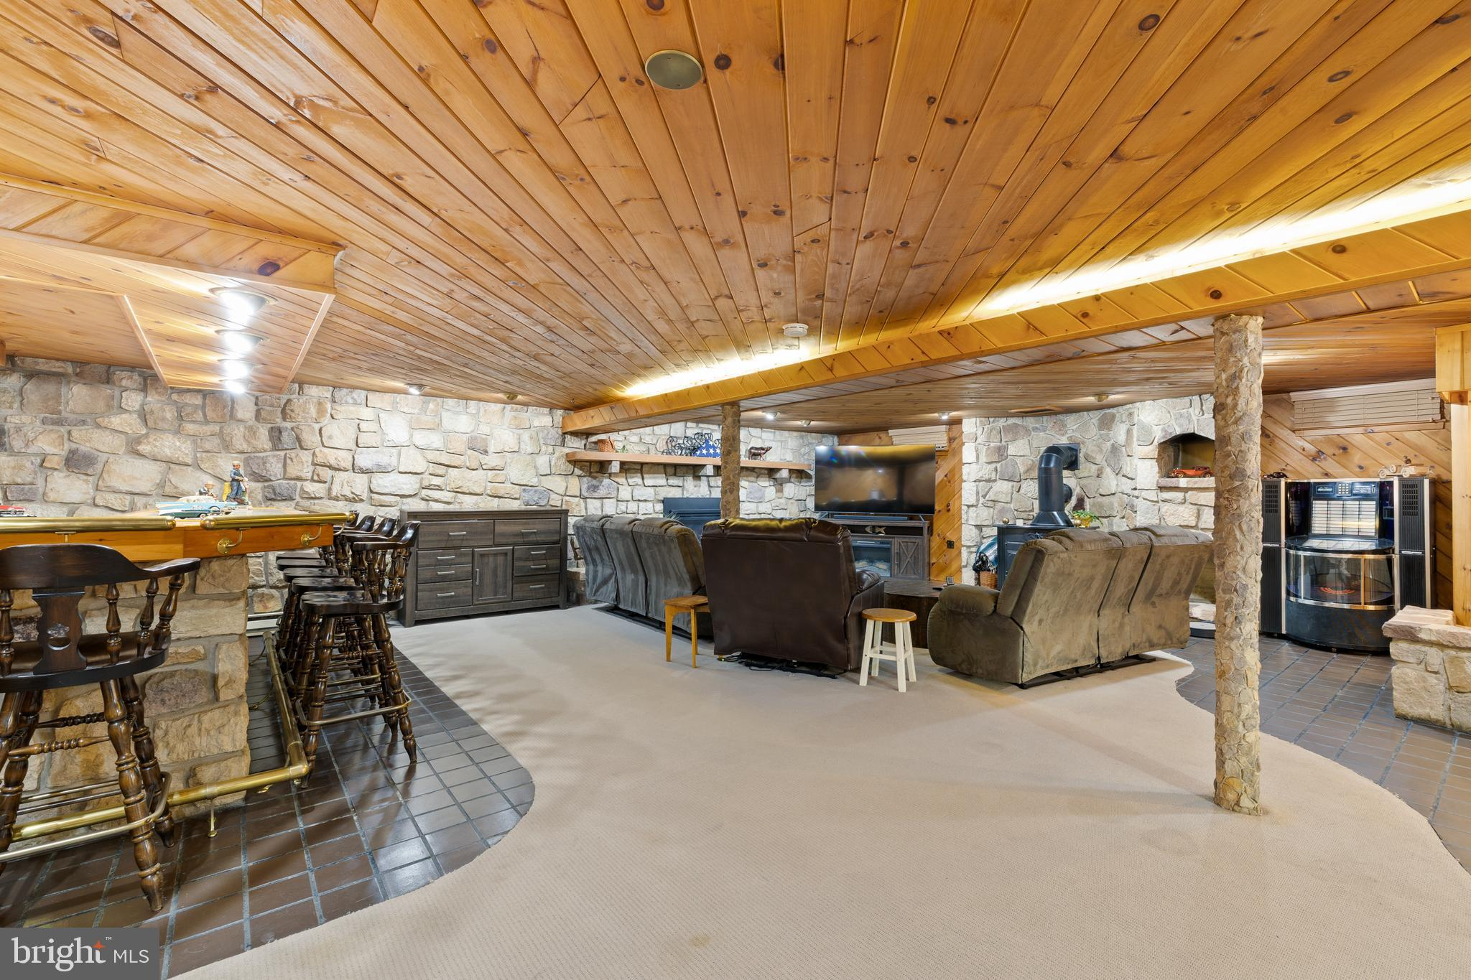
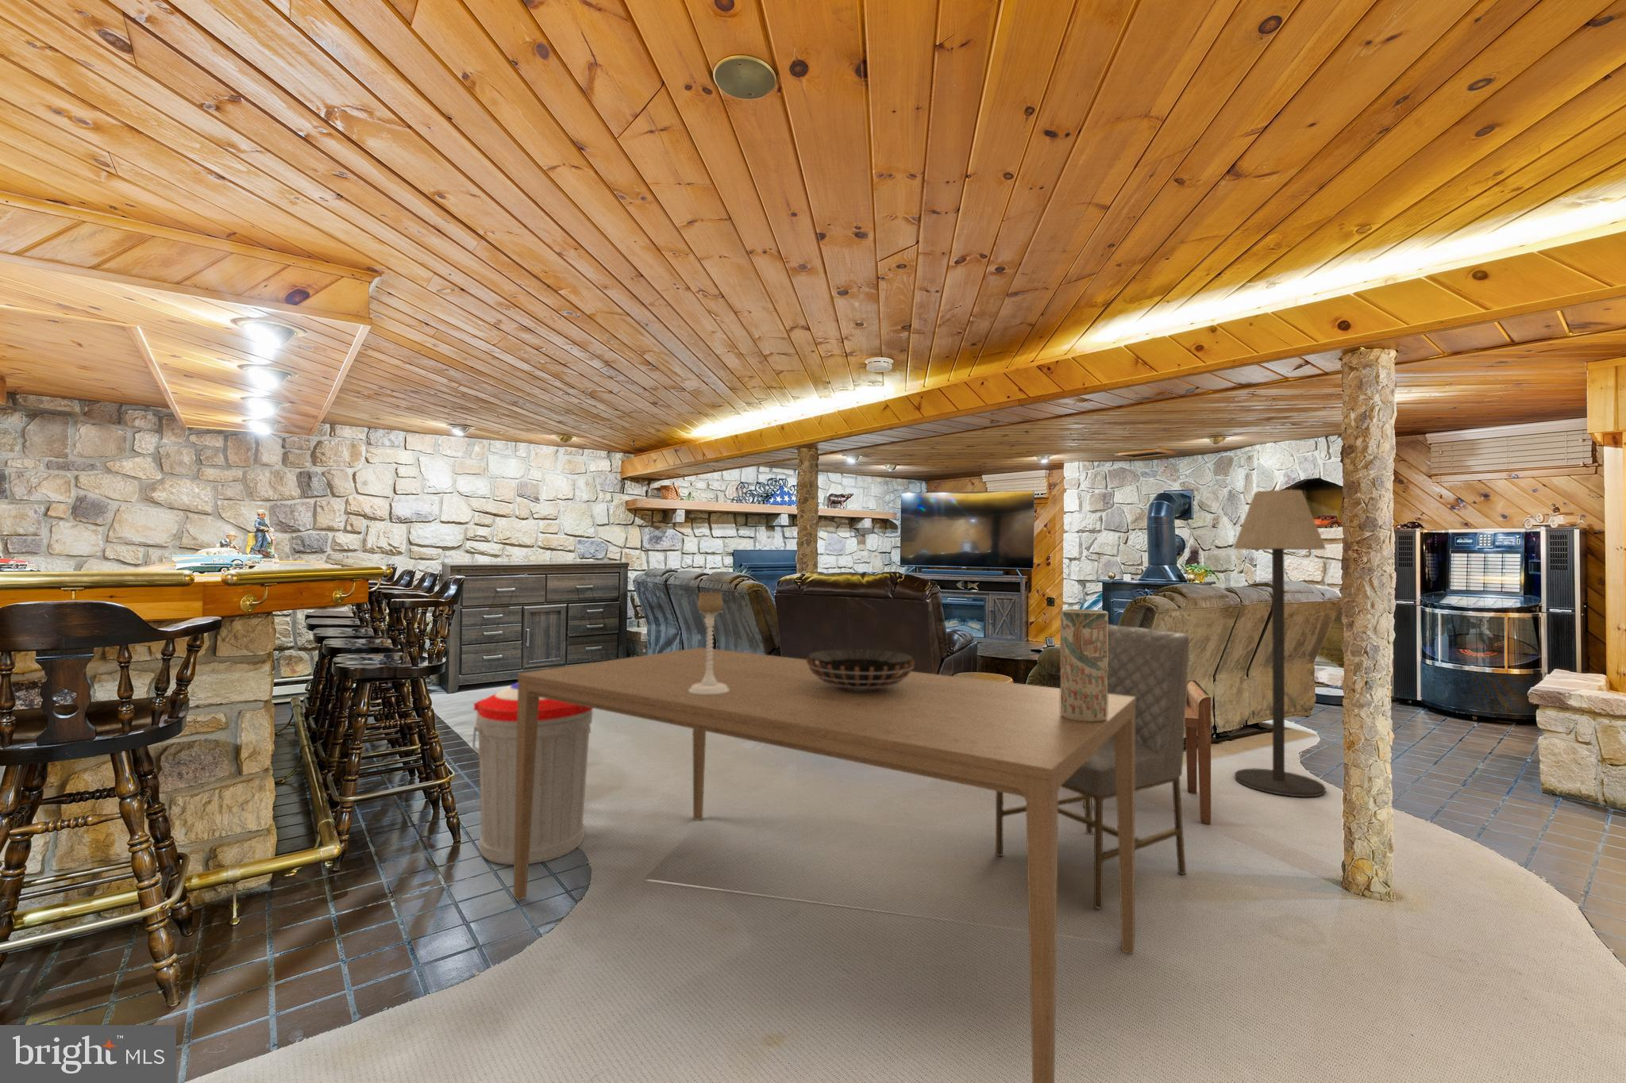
+ side table [1082,679,1211,826]
+ decorative bowl [806,648,916,691]
+ floor lamp [1232,488,1326,798]
+ trash can [471,682,594,865]
+ dining table [513,647,1136,1083]
+ candle holder [688,591,730,695]
+ chair [995,624,1190,910]
+ vase [1059,608,1109,722]
